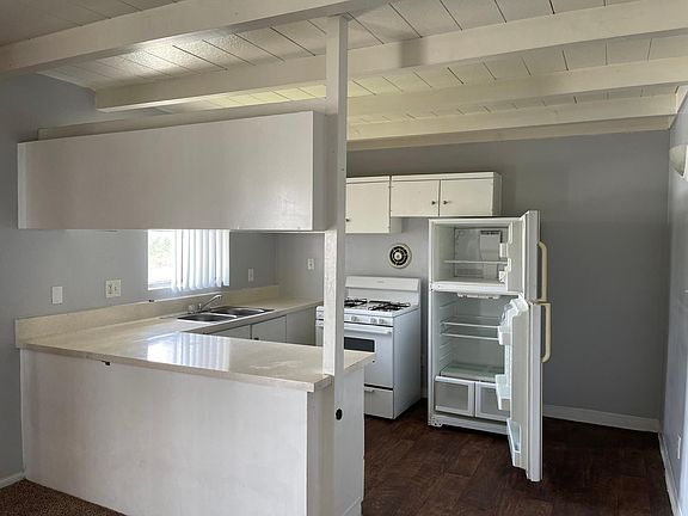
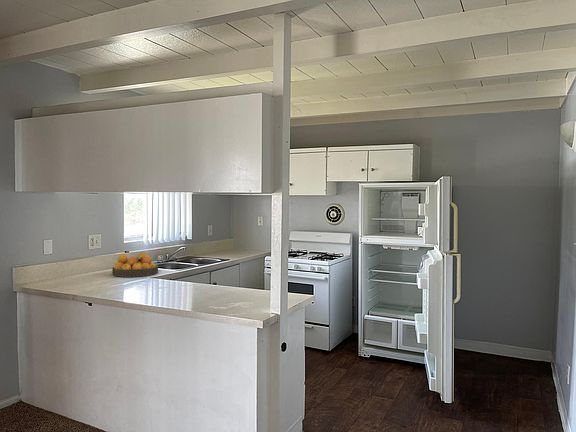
+ fruit bowl [111,252,159,278]
